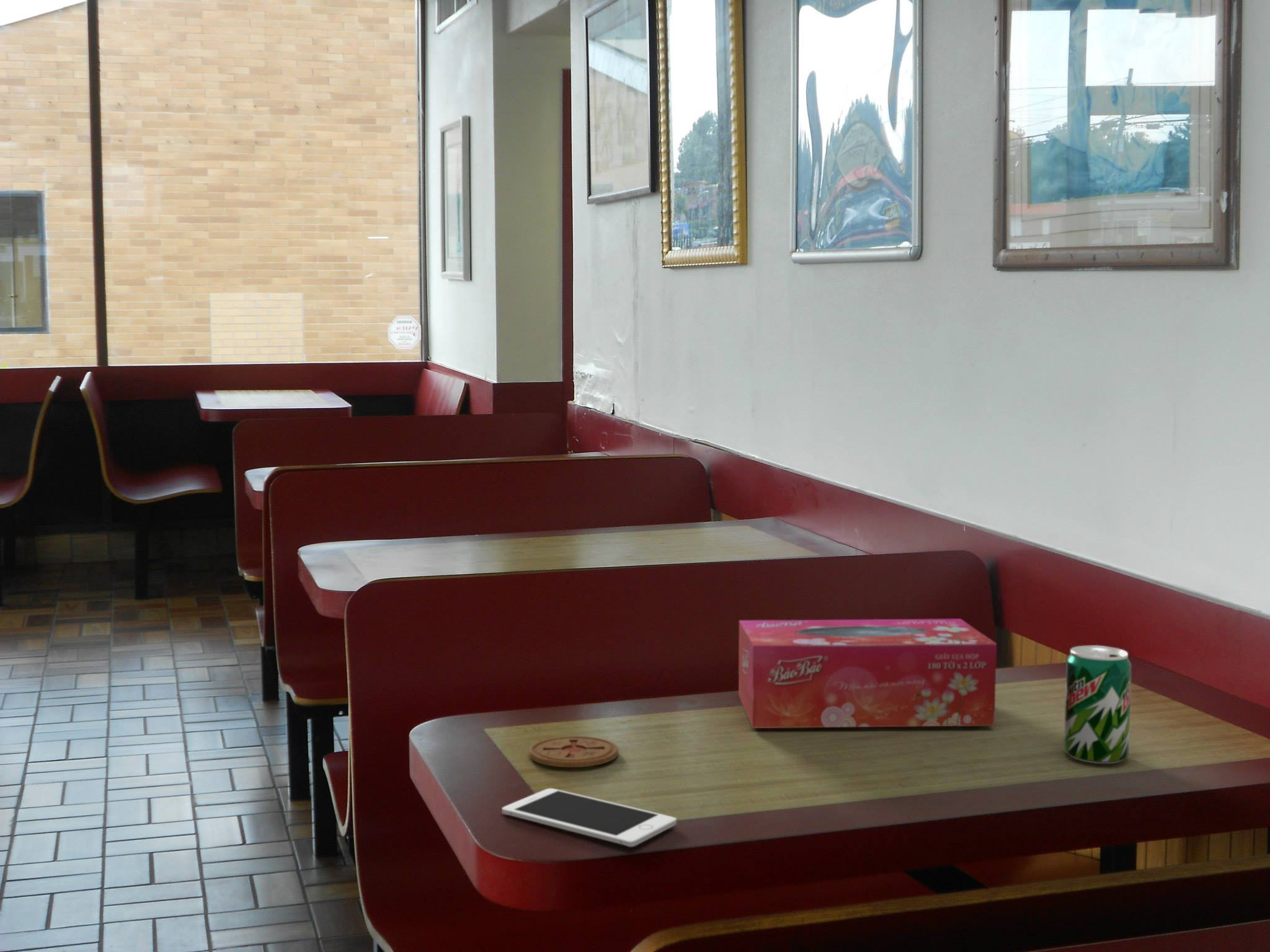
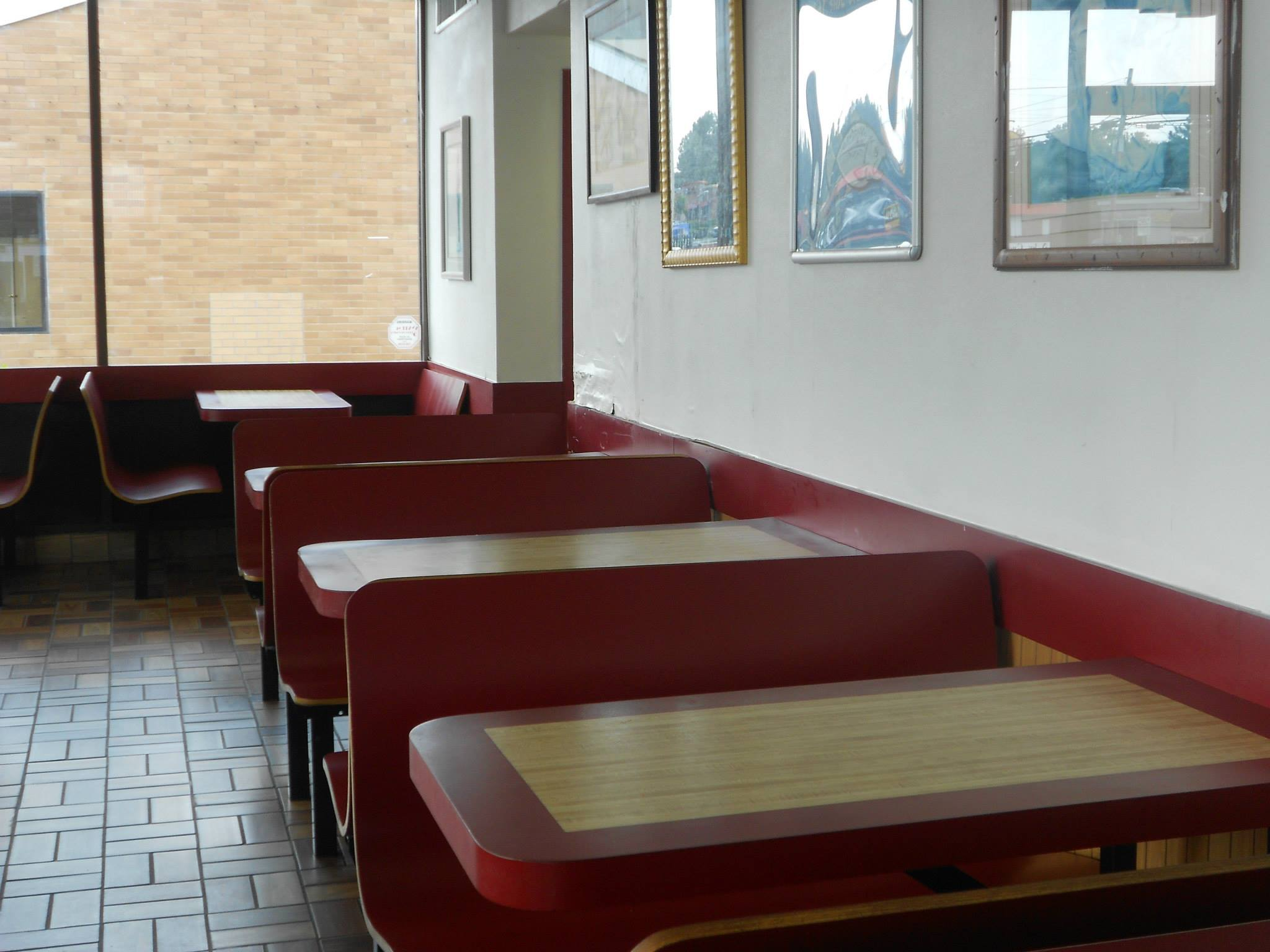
- tissue box [738,618,997,729]
- soda can [1064,645,1132,764]
- coaster [528,736,619,768]
- cell phone [501,788,677,847]
